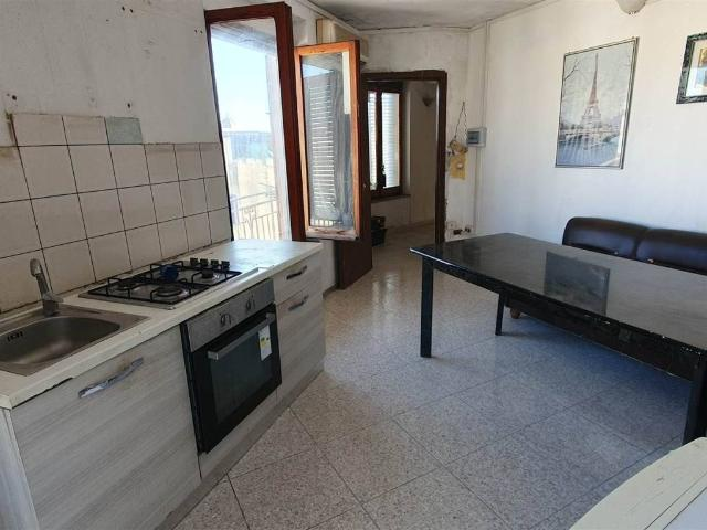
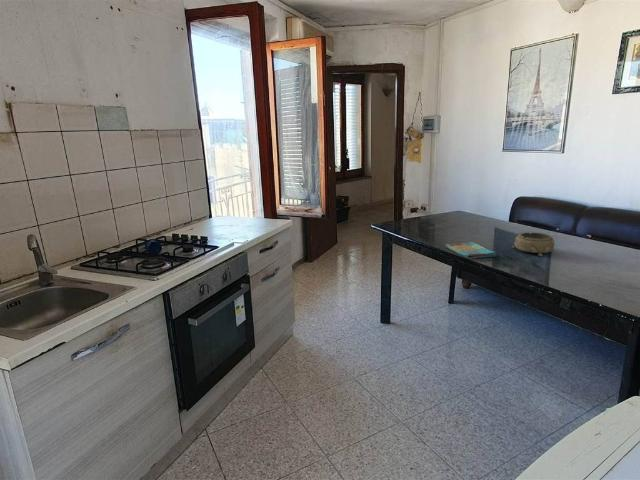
+ decorative bowl [511,232,556,257]
+ dish towel [444,241,498,260]
